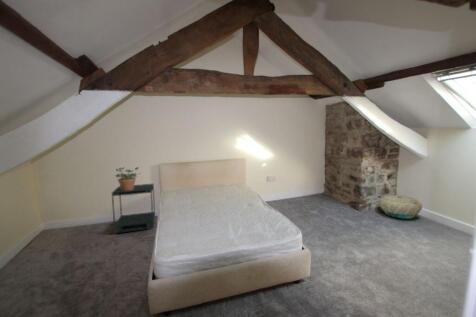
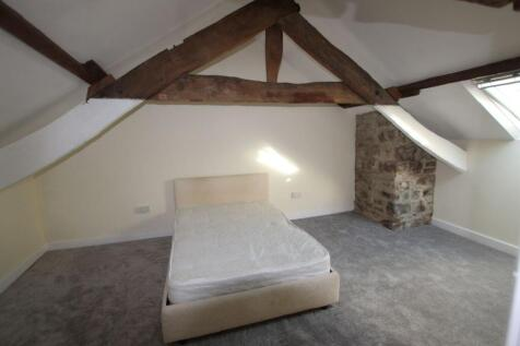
- potted plant [115,166,141,191]
- basket [378,194,423,220]
- side table [111,183,156,234]
